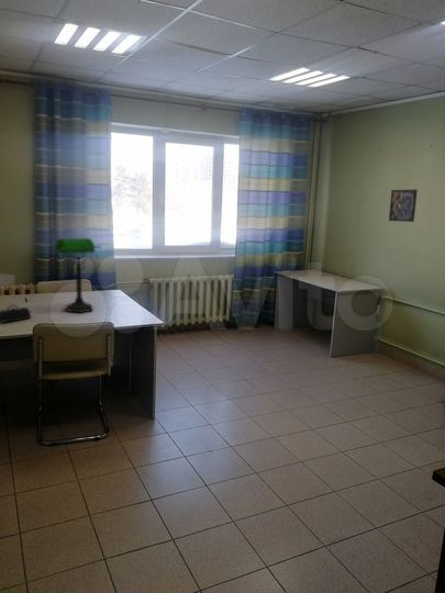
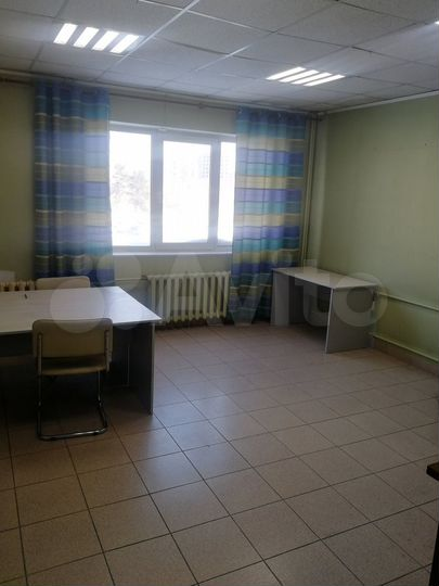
- desk lamp [51,237,103,313]
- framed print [388,189,419,223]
- pencil case [0,304,32,324]
